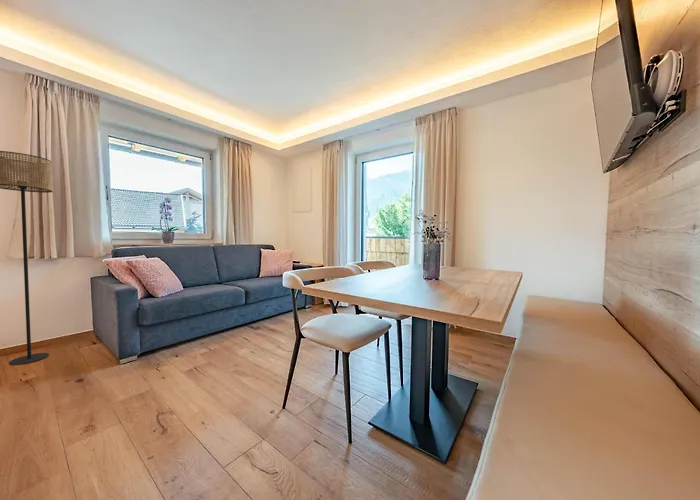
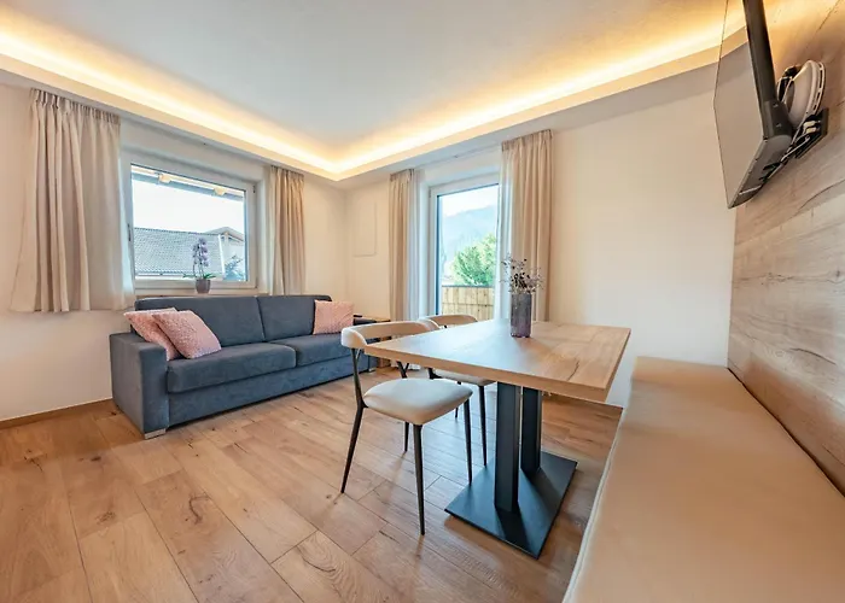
- floor lamp [0,150,54,366]
